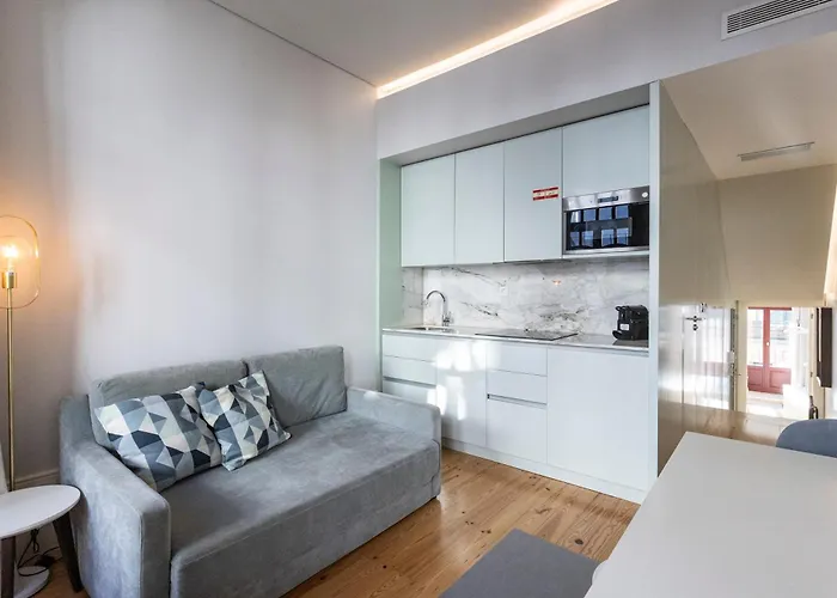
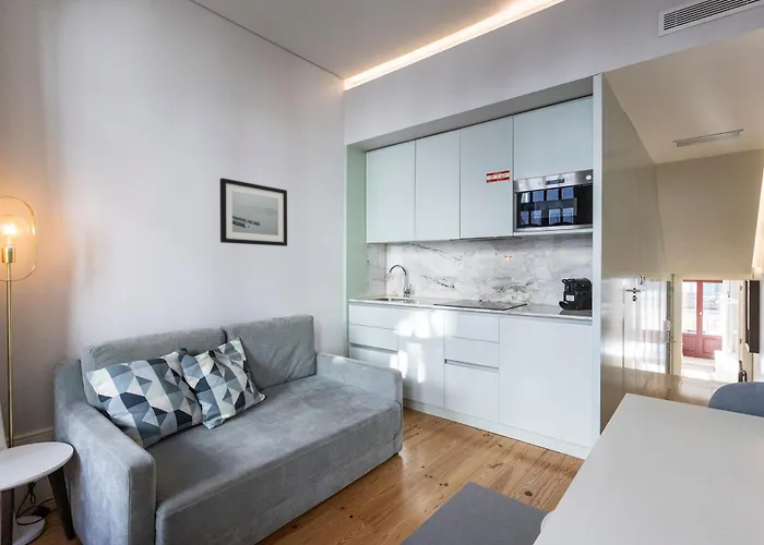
+ wall art [219,177,288,247]
